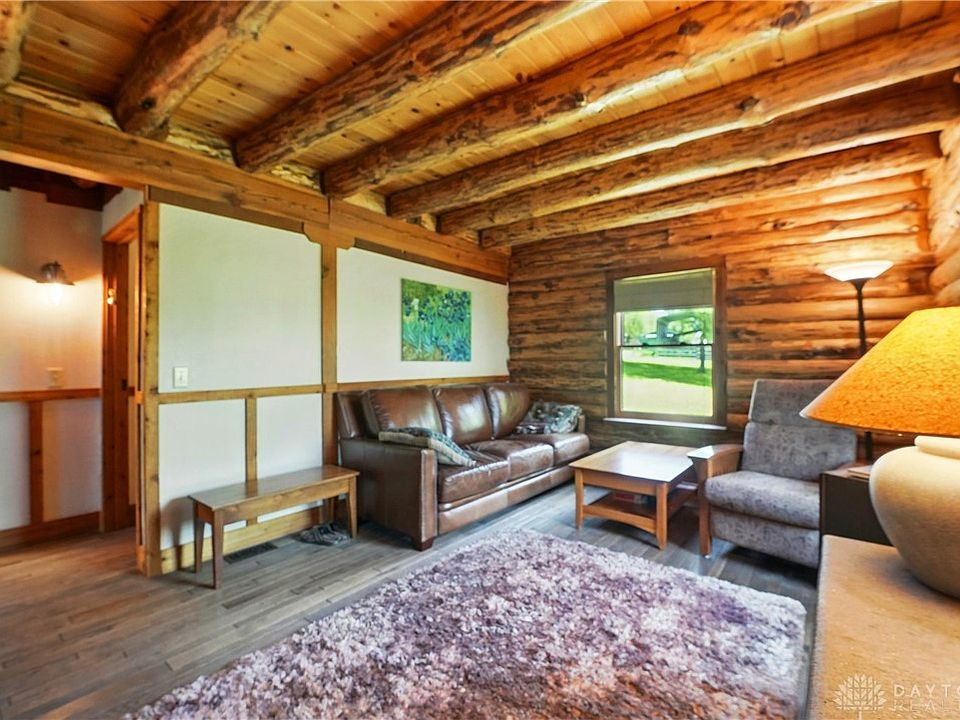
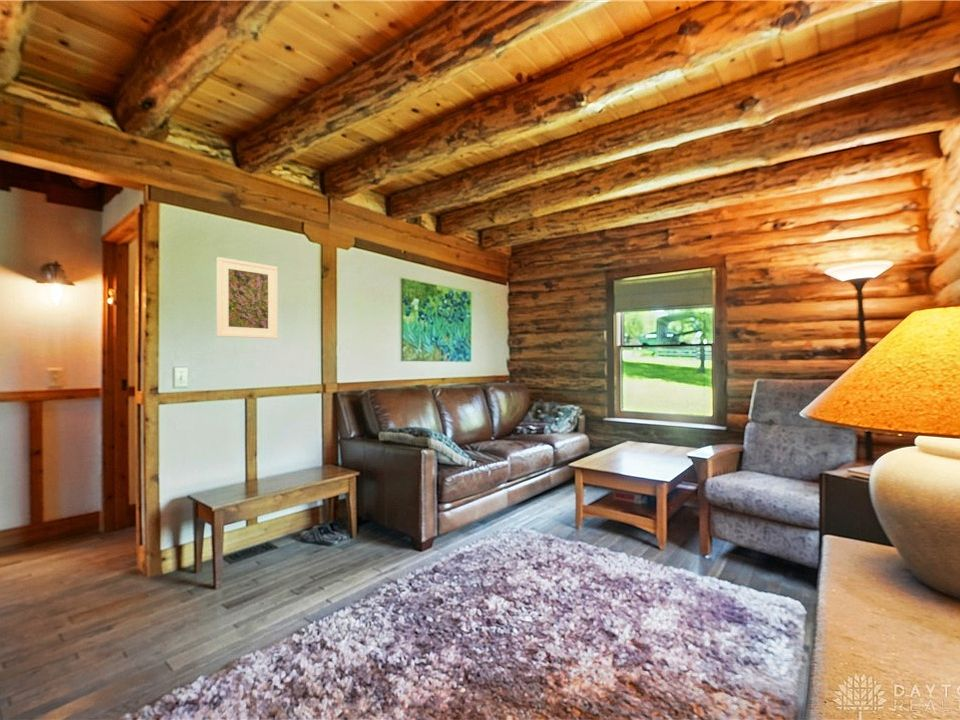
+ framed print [216,256,279,339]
